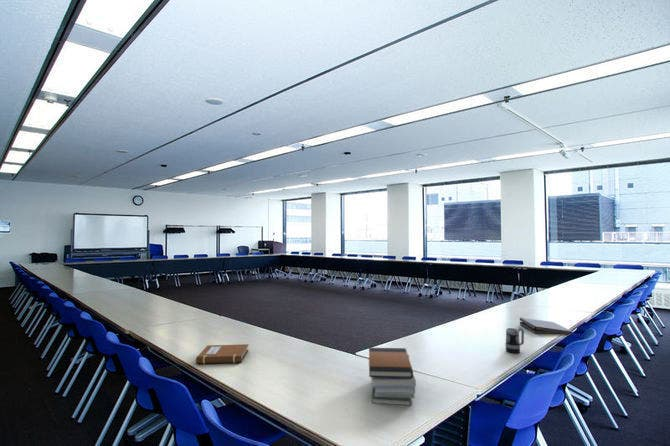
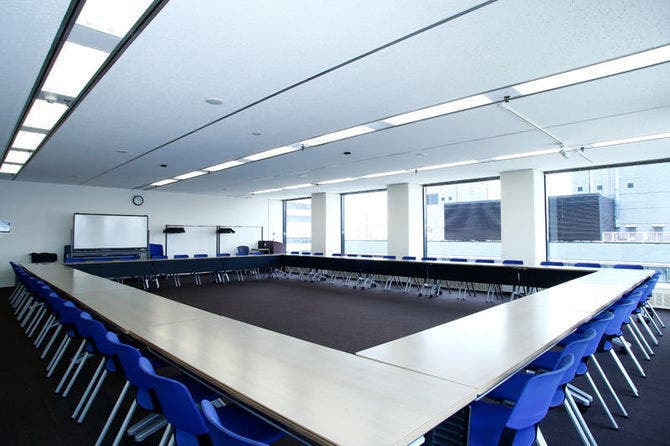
- pizza box [519,317,574,335]
- mug [504,327,525,354]
- book stack [367,347,417,407]
- notebook [194,343,250,365]
